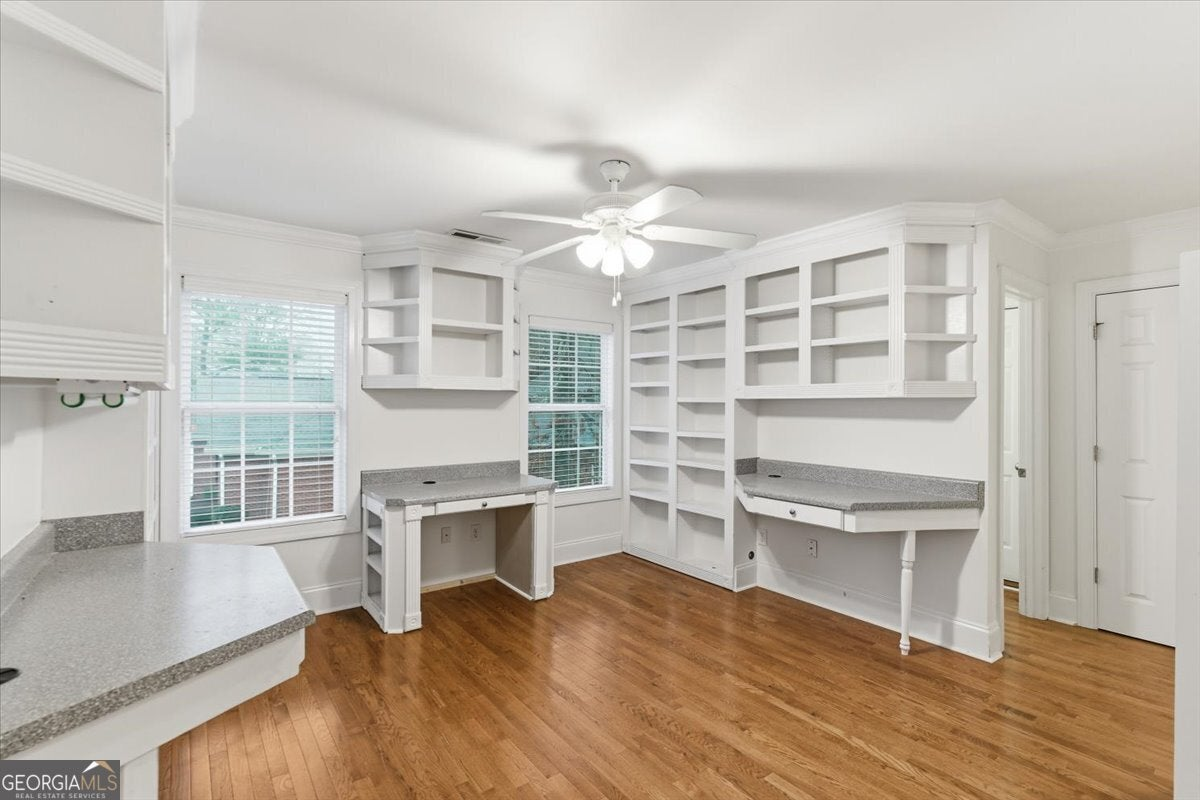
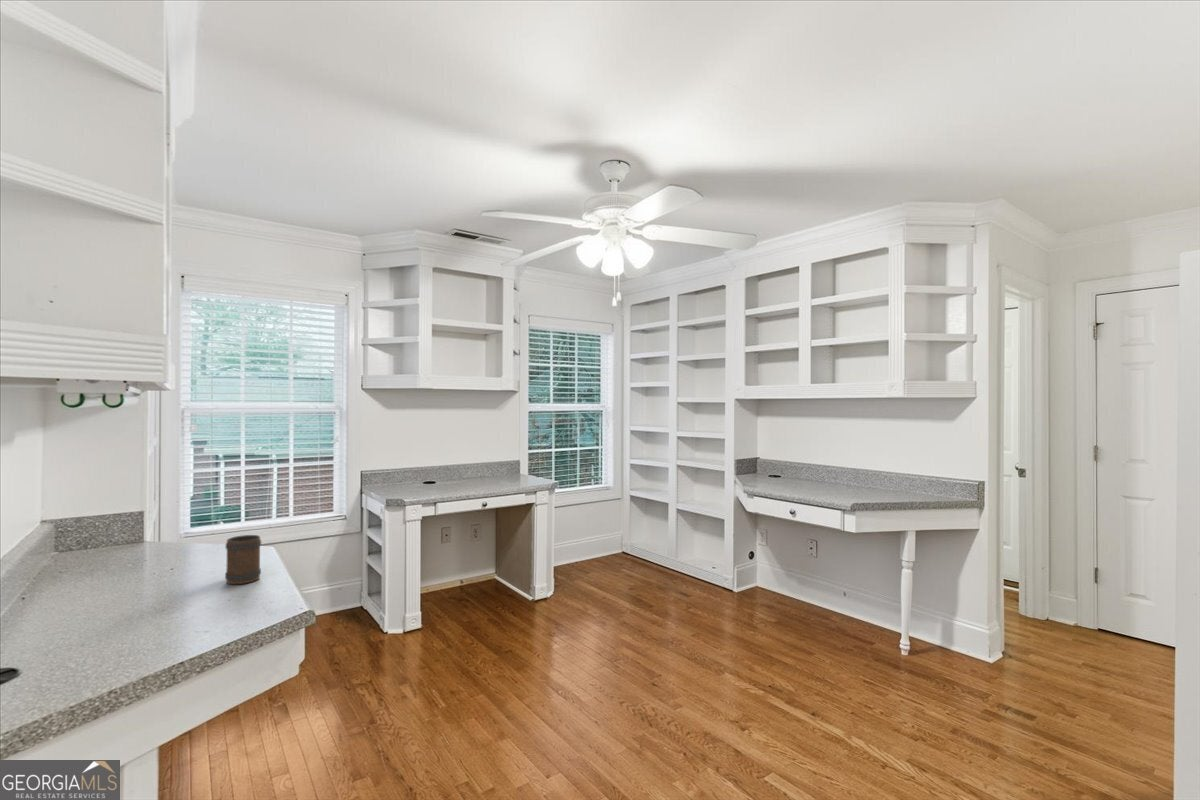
+ mug [224,534,262,585]
